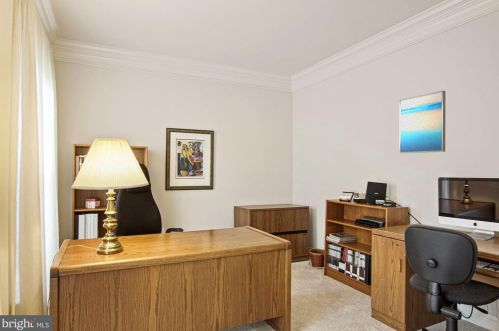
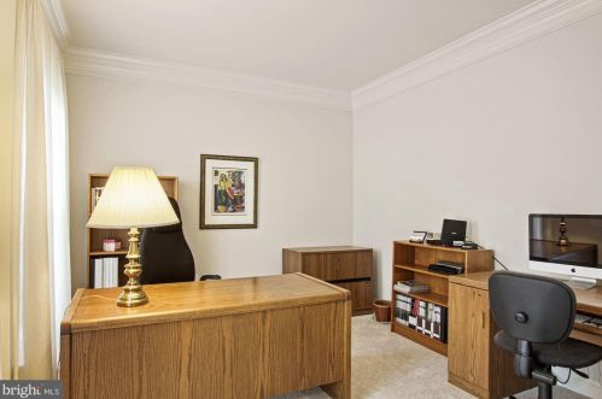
- wall art [399,90,446,154]
